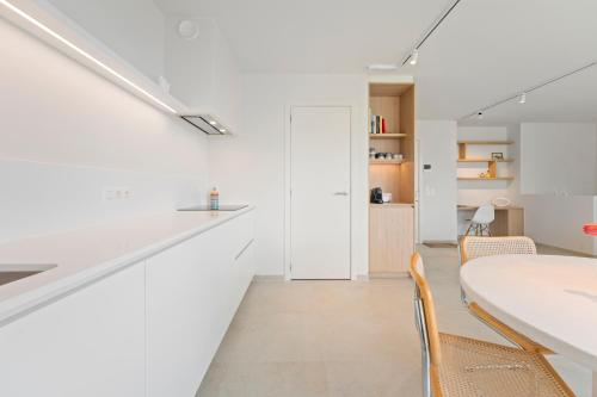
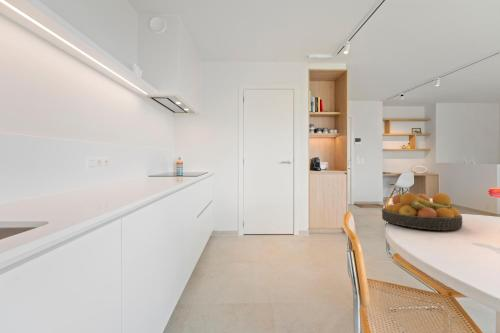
+ fruit bowl [381,192,463,231]
